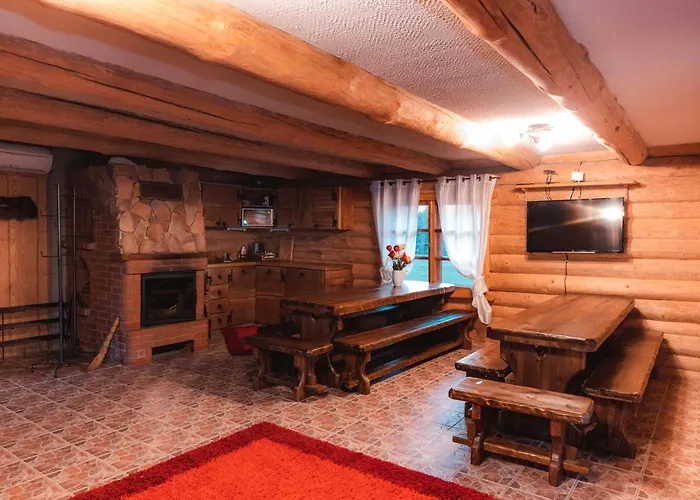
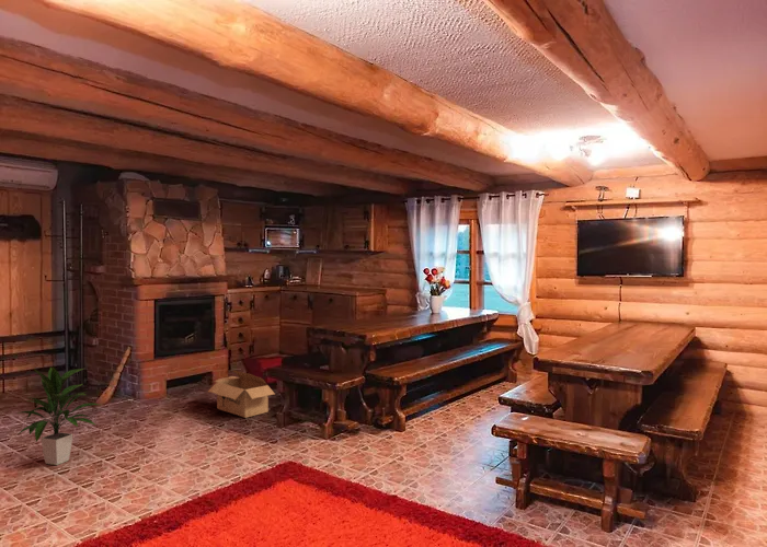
+ indoor plant [14,365,101,466]
+ cardboard box [206,370,276,419]
